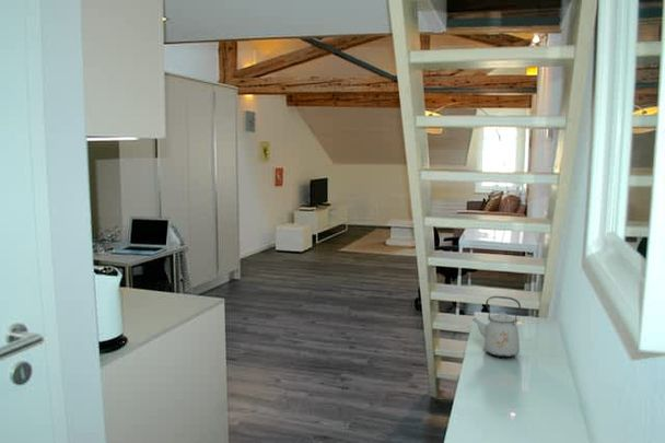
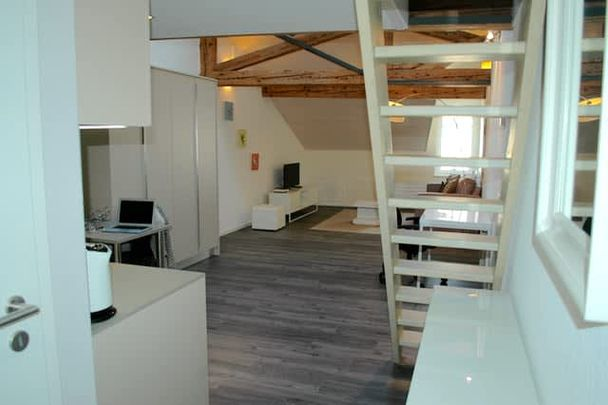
- kettle [471,295,522,358]
